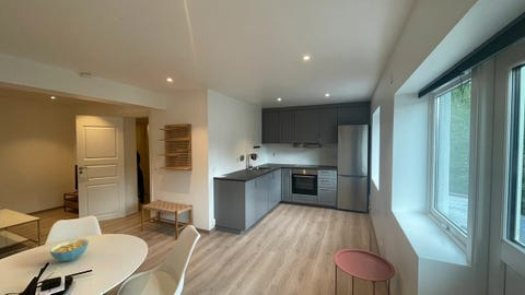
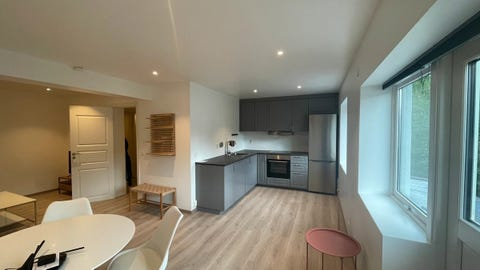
- cereal bowl [49,238,90,262]
